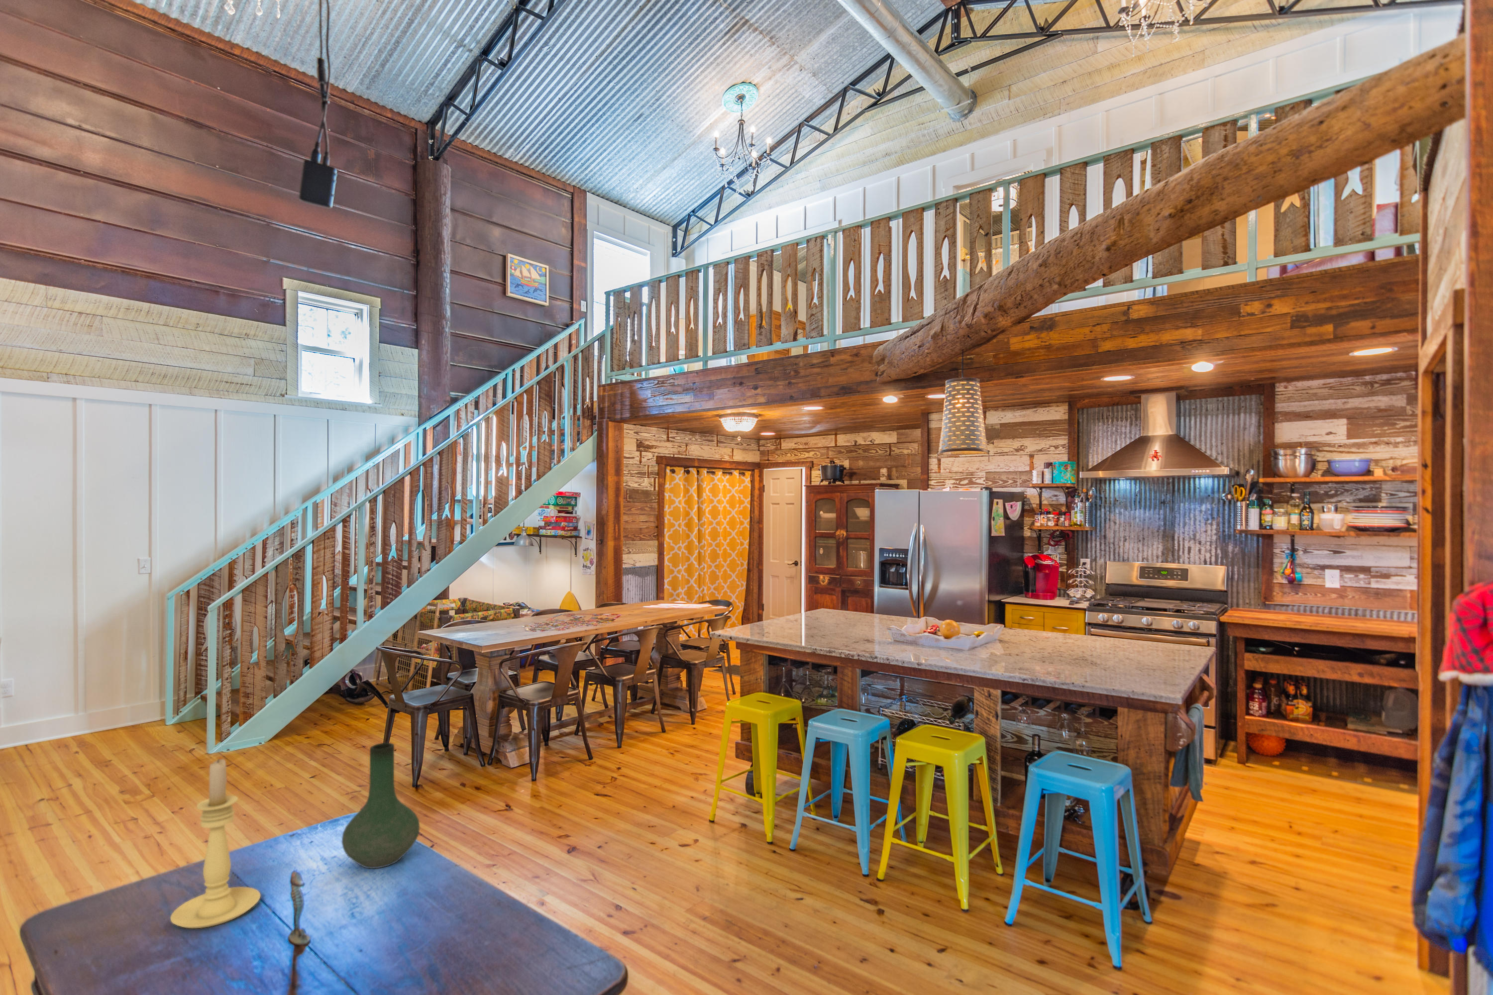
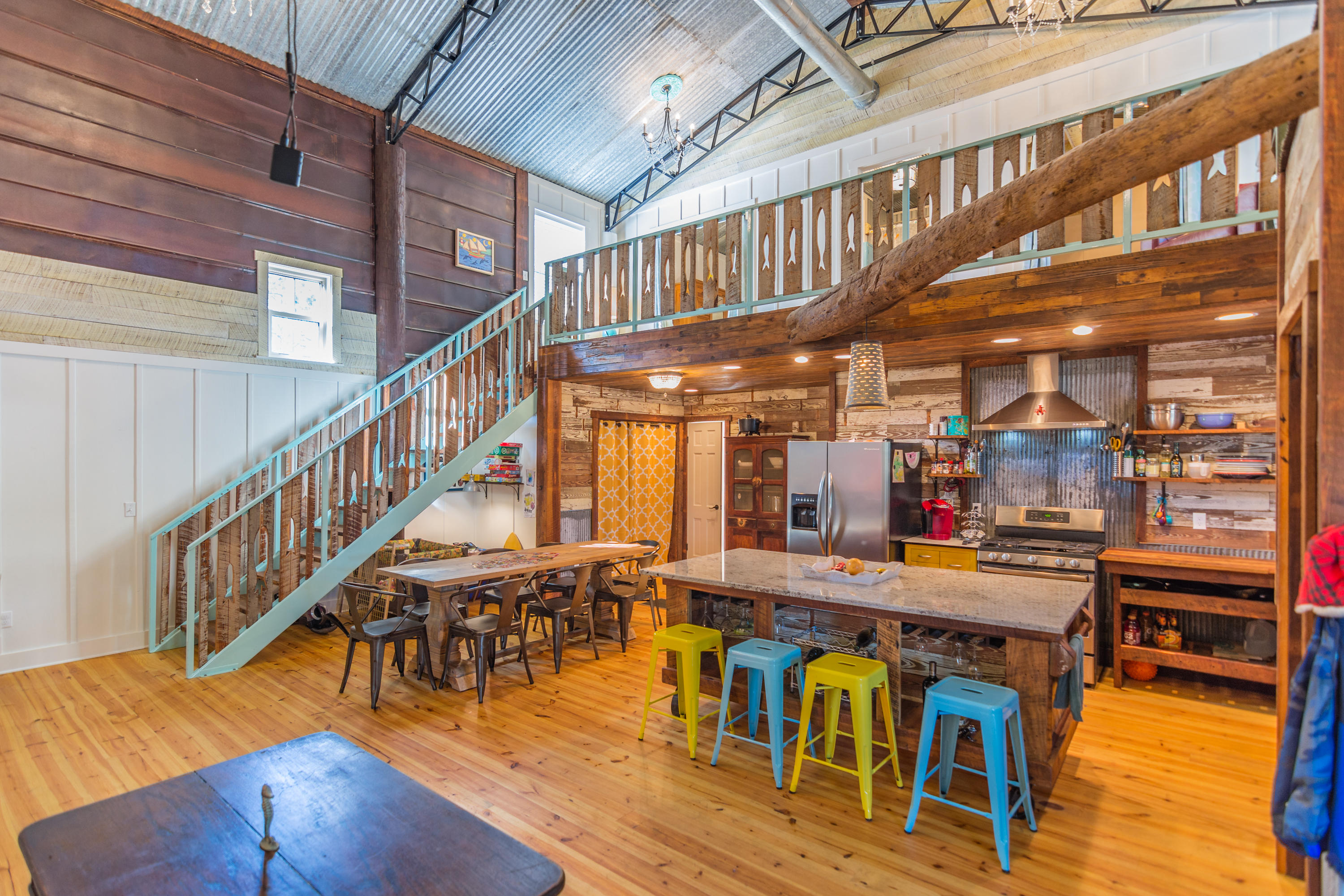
- vase [341,742,420,870]
- candle holder [170,757,261,928]
